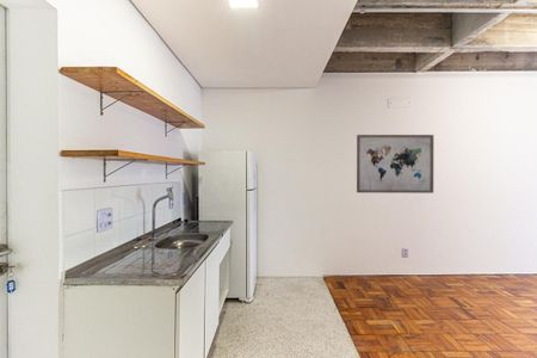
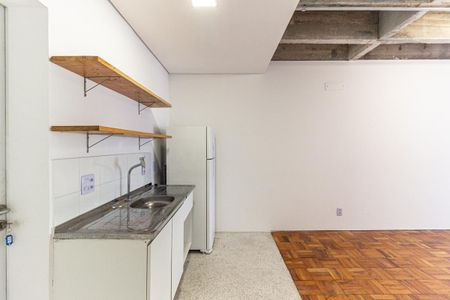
- wall art [356,134,434,195]
